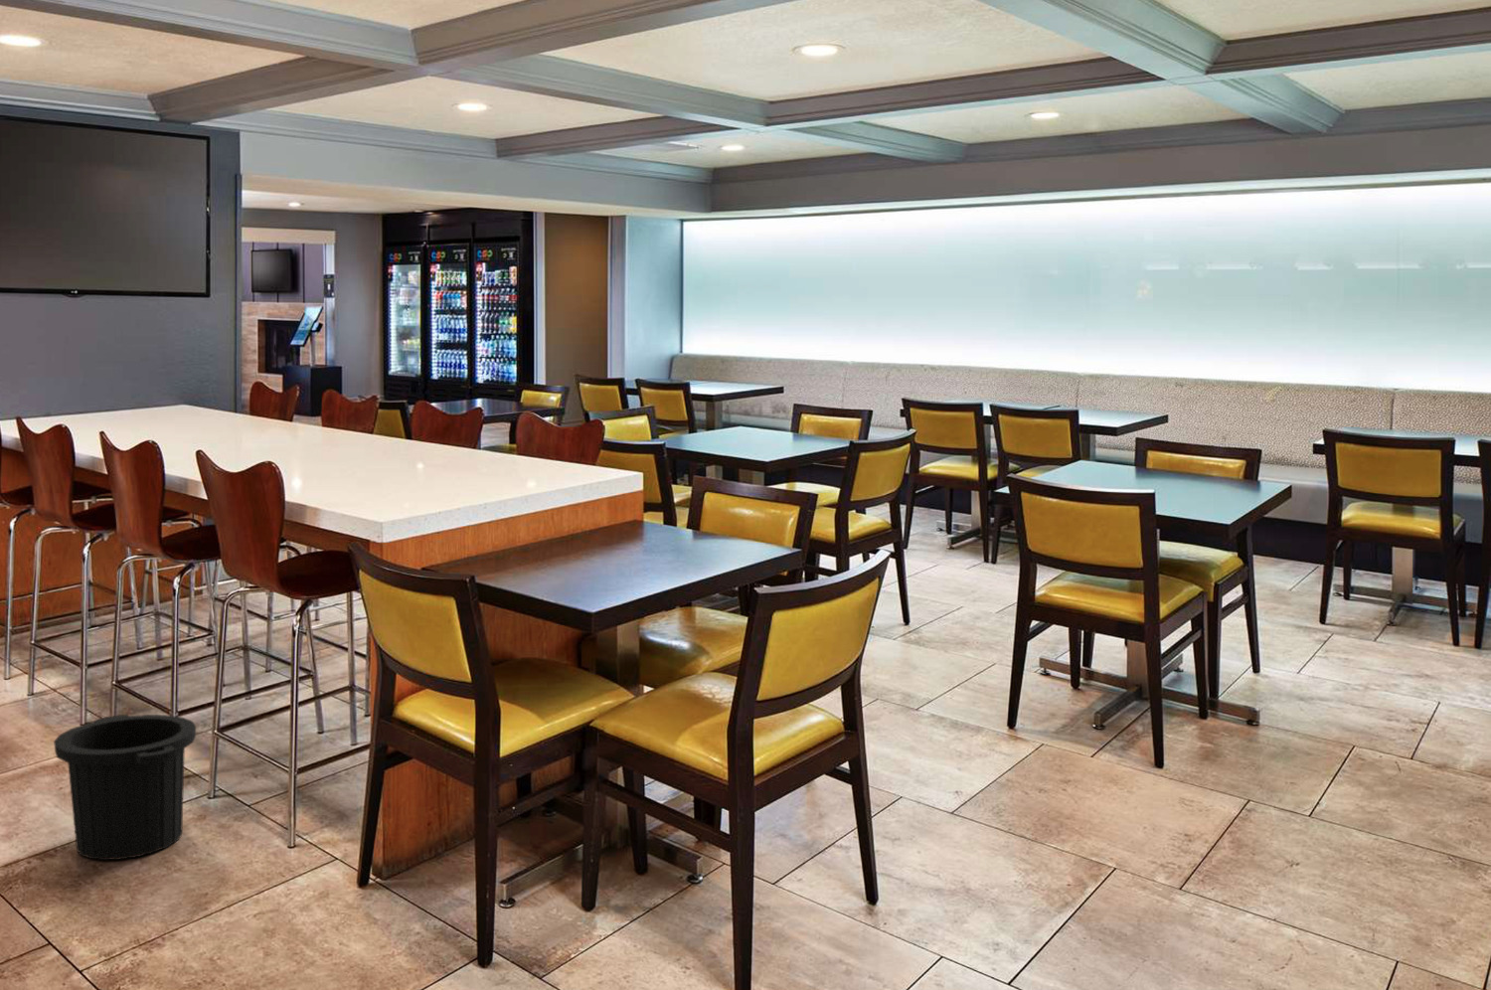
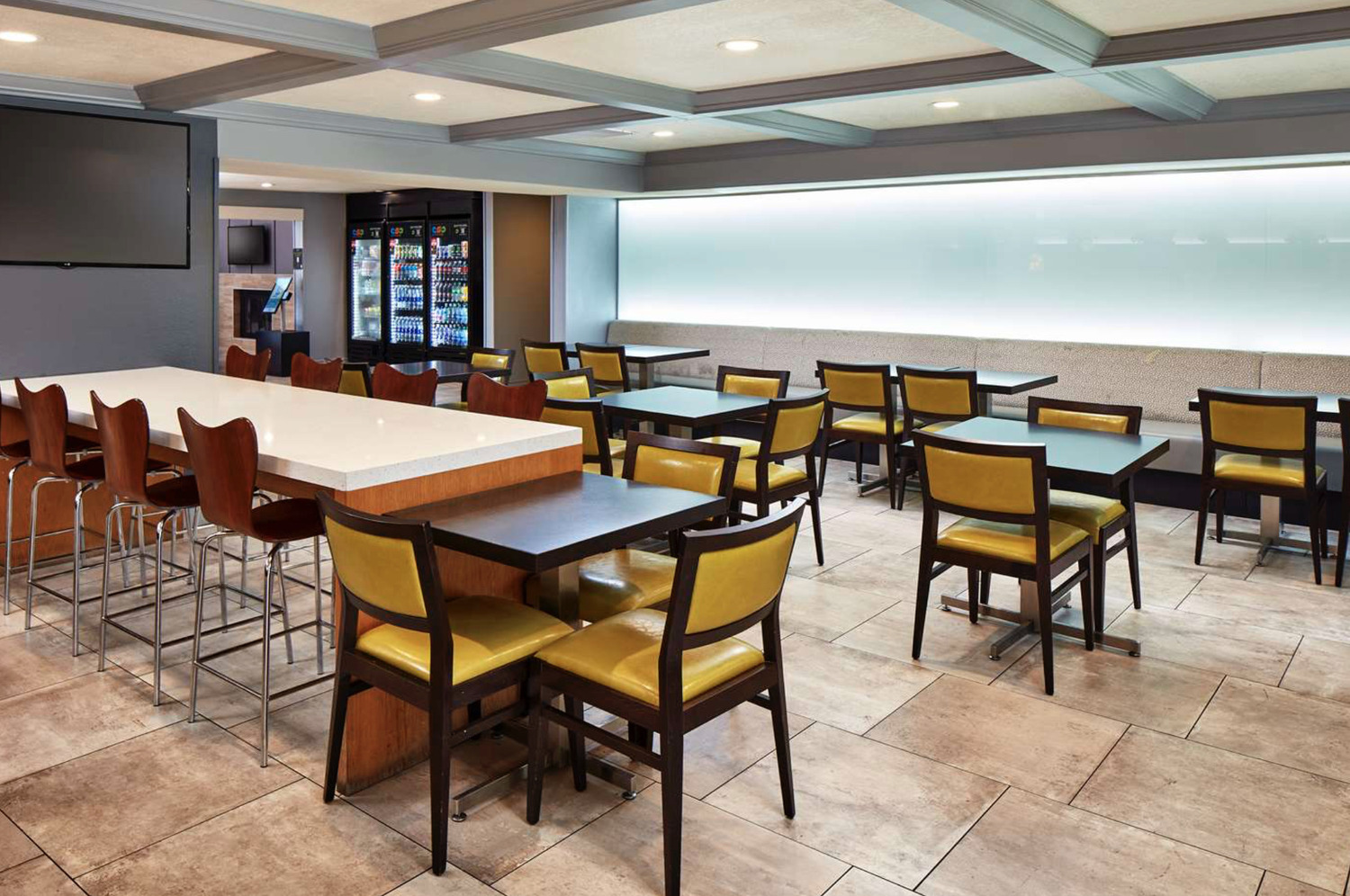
- trash can [53,714,197,861]
